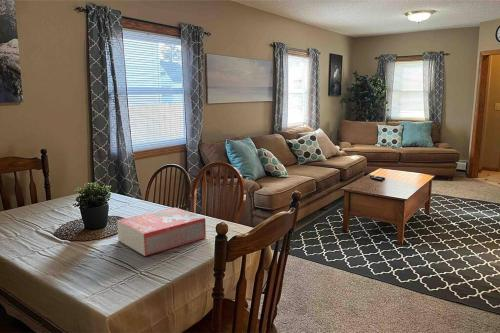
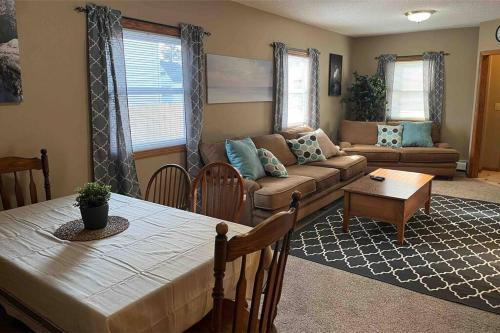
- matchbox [116,207,207,257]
